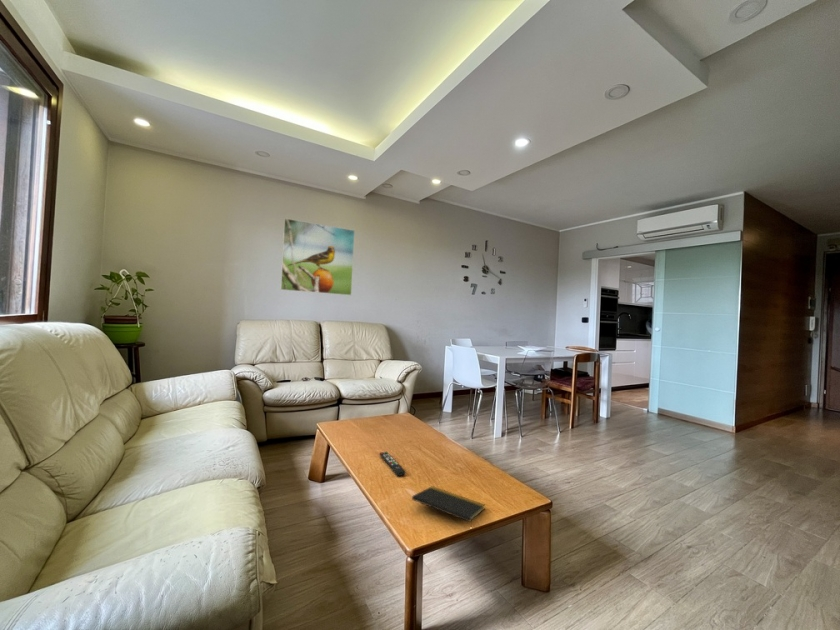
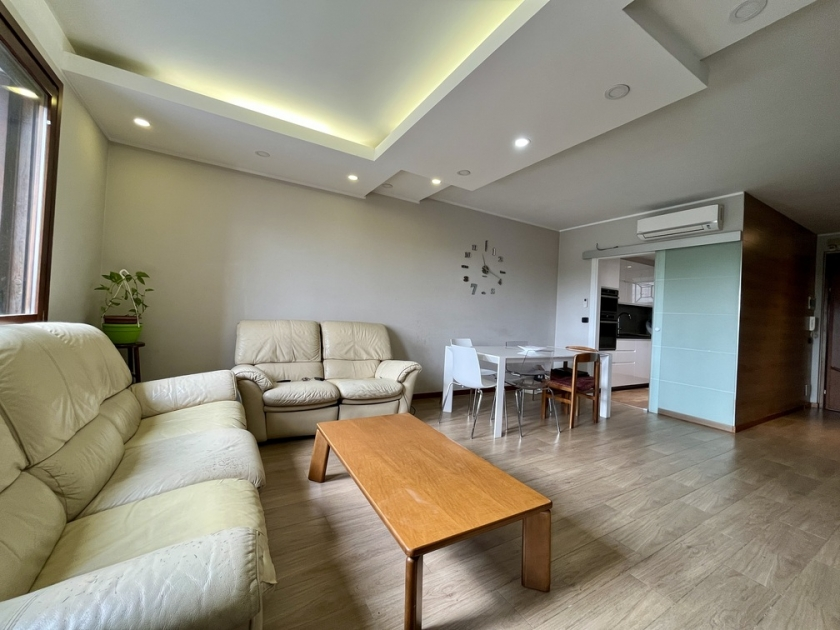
- notepad [411,485,486,533]
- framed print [280,217,356,296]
- remote control [379,451,406,477]
